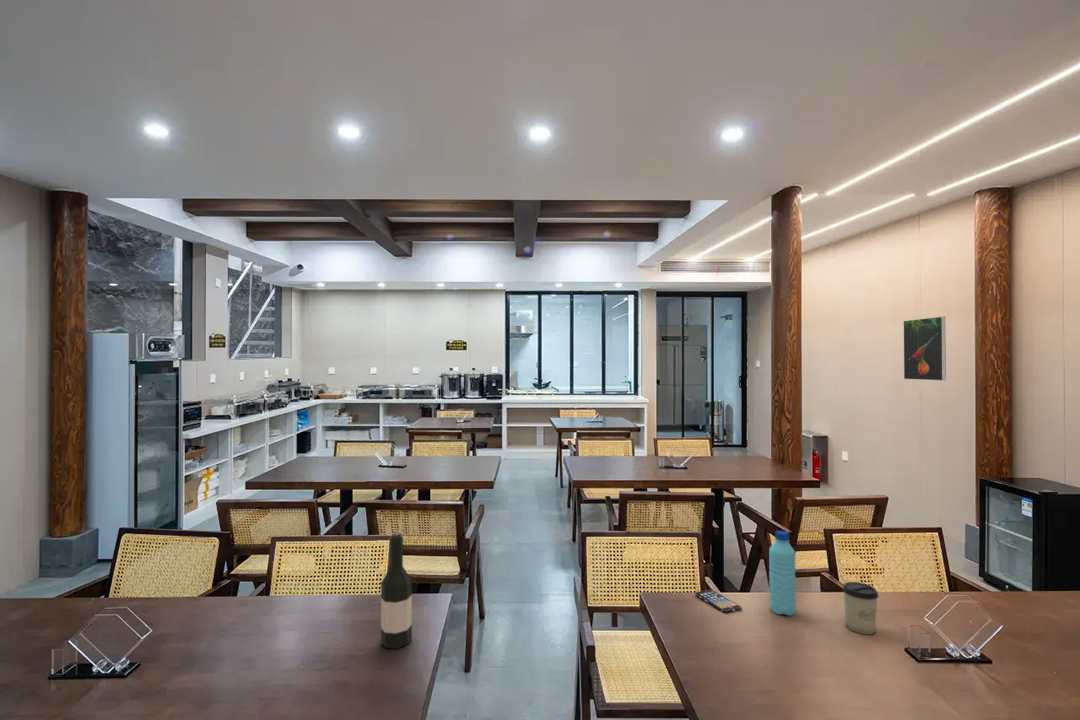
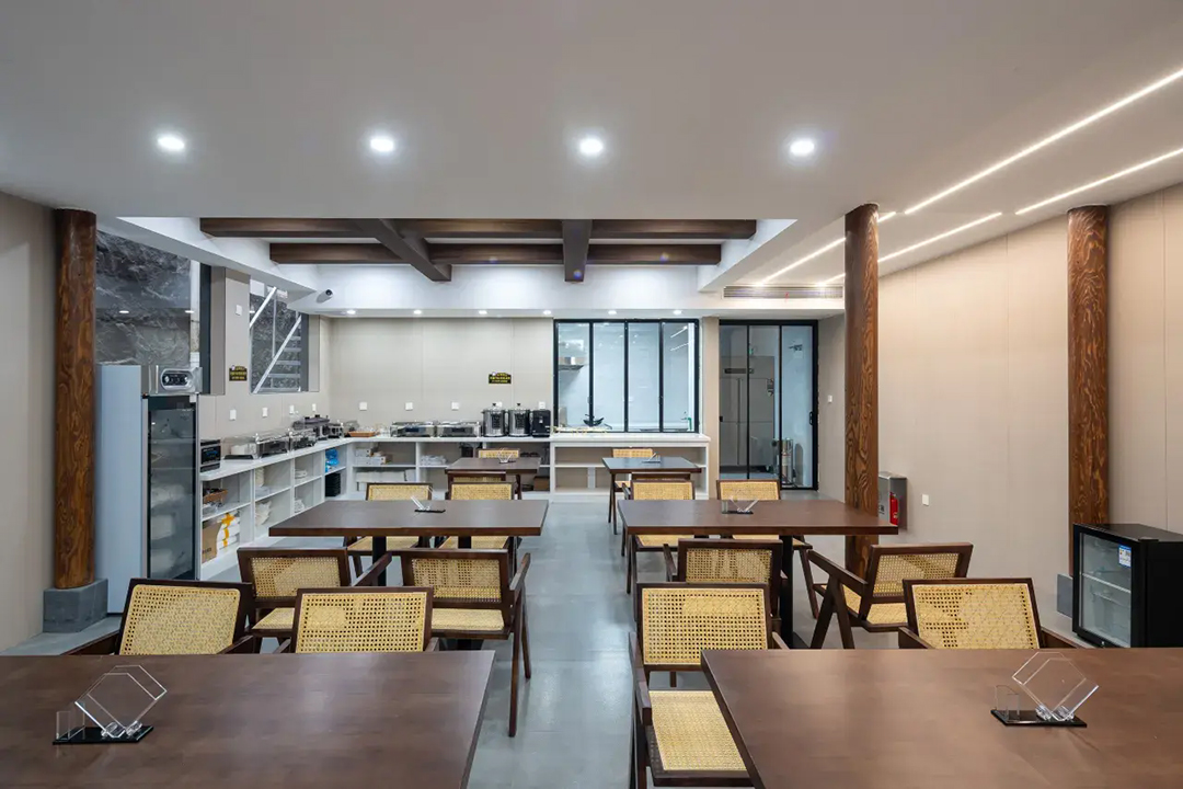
- water bottle [768,530,797,617]
- wine bottle [380,531,413,650]
- smartphone [694,588,743,614]
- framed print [903,315,947,382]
- cup [841,581,880,635]
